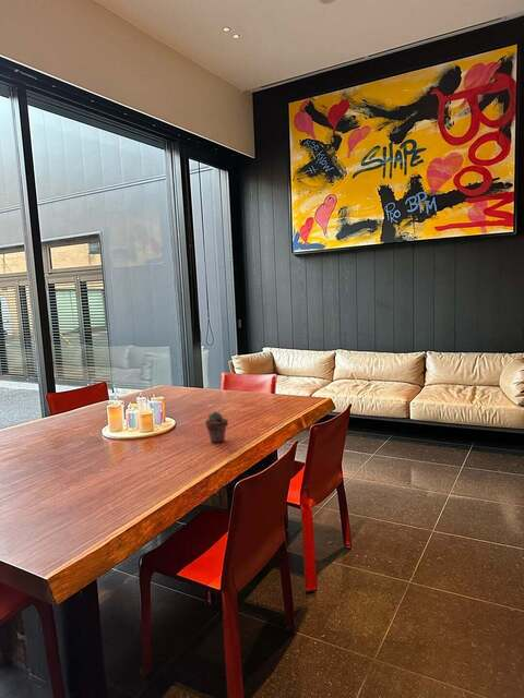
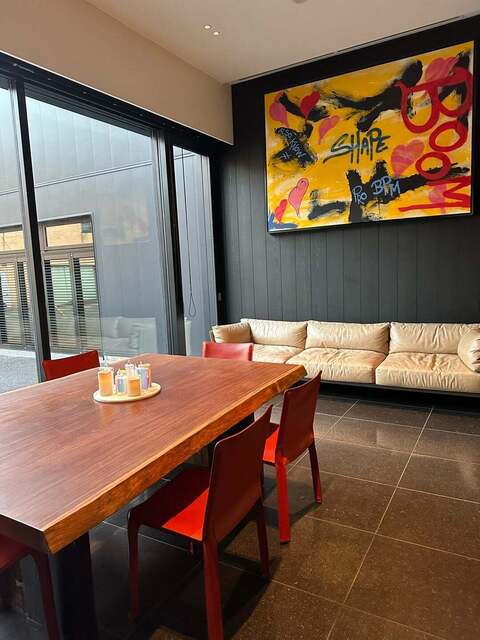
- potted succulent [204,410,229,444]
